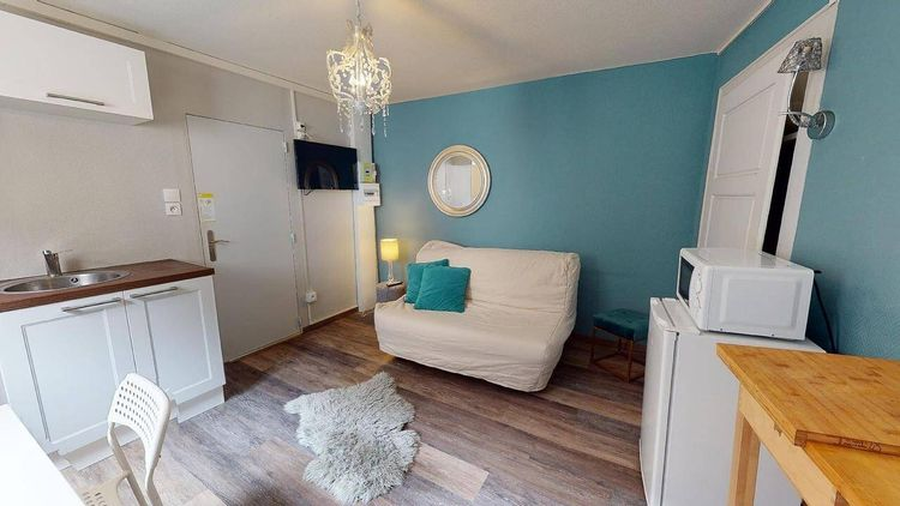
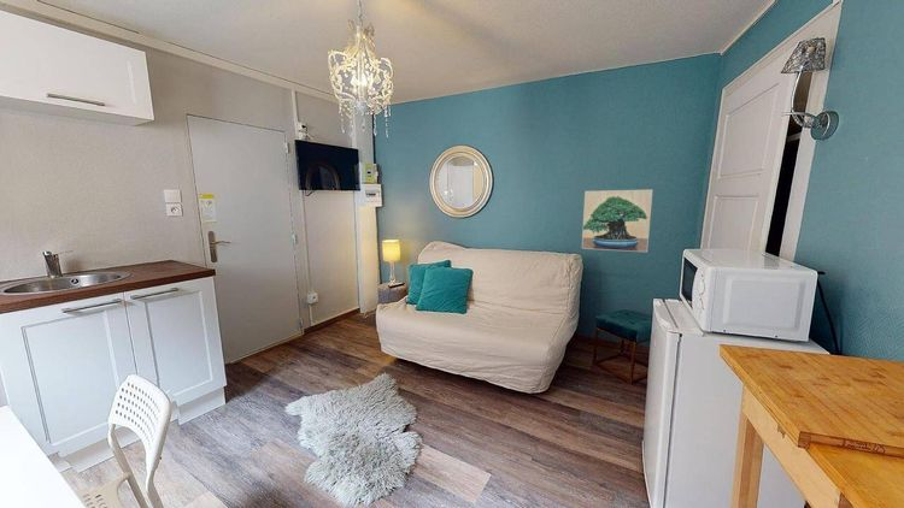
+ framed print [581,189,653,253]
